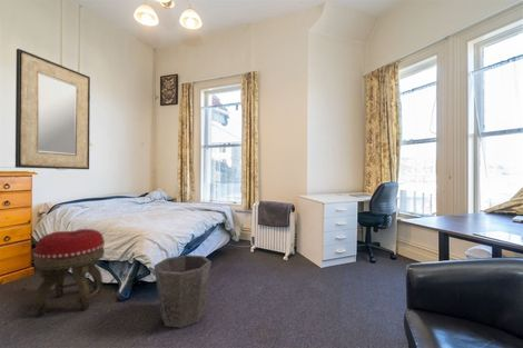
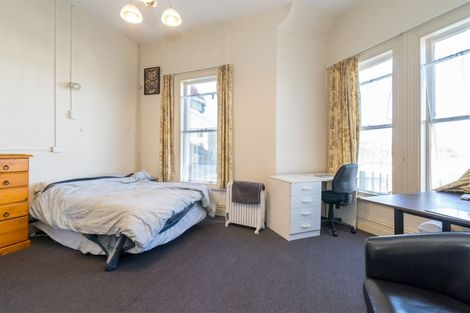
- footstool [32,228,106,317]
- home mirror [14,48,91,170]
- waste bin [152,253,213,329]
